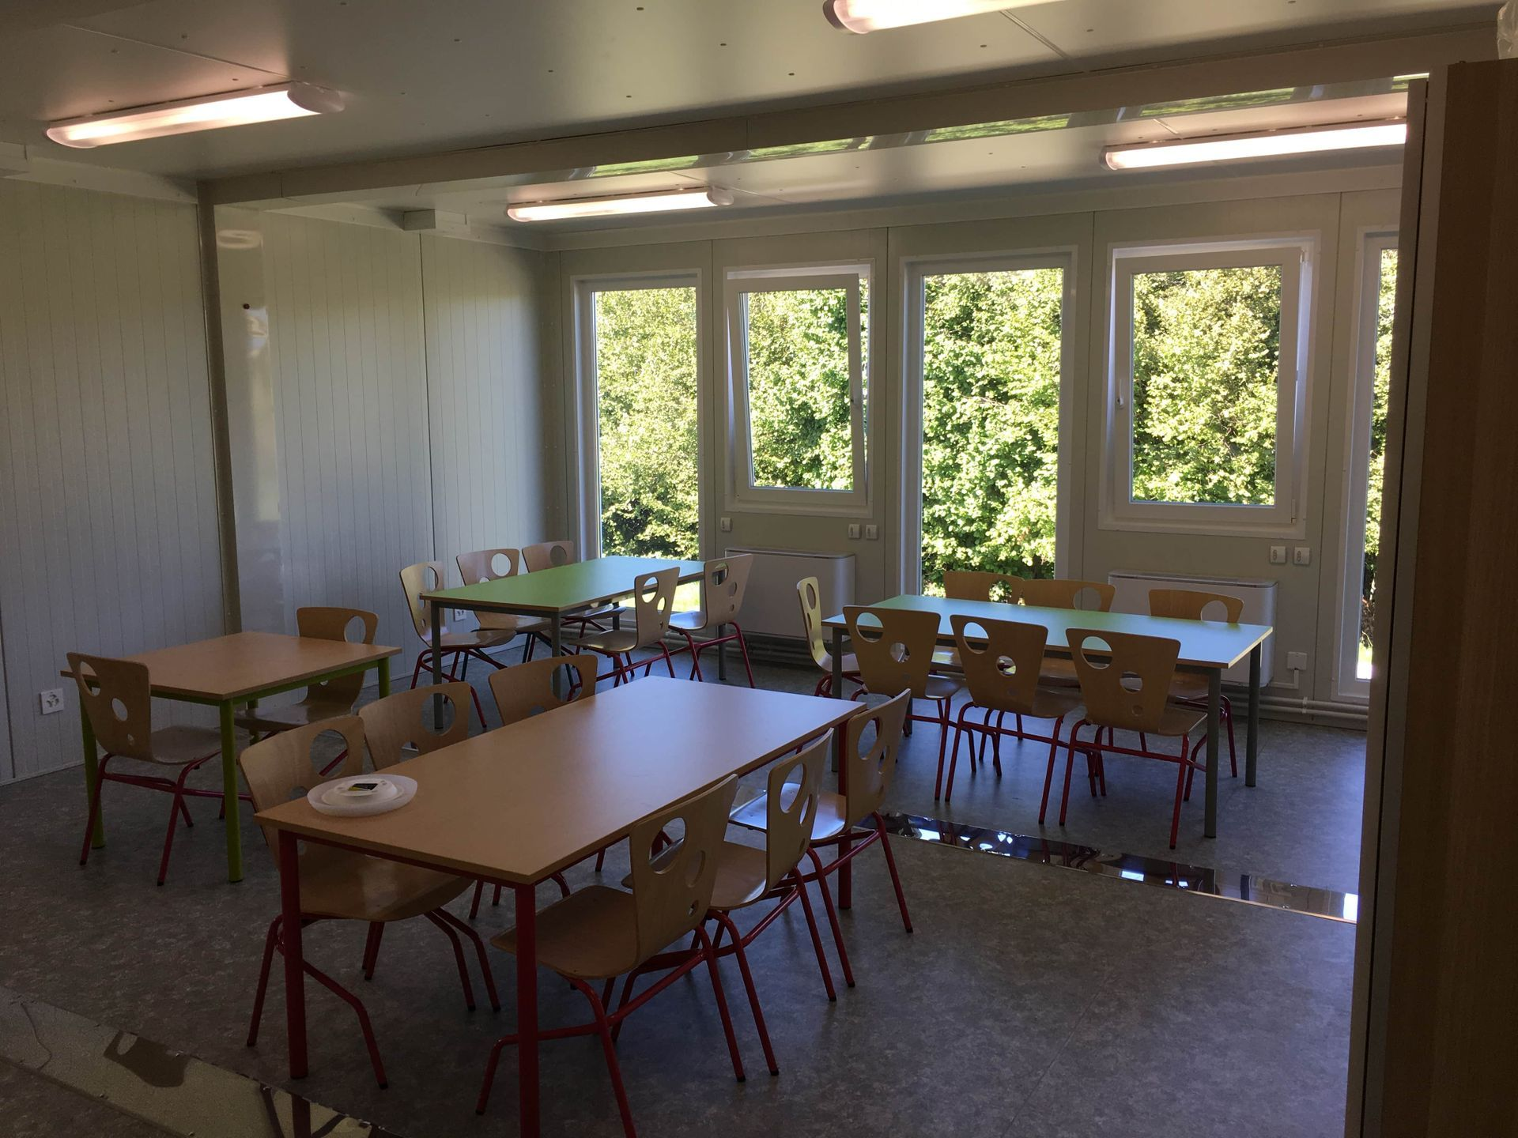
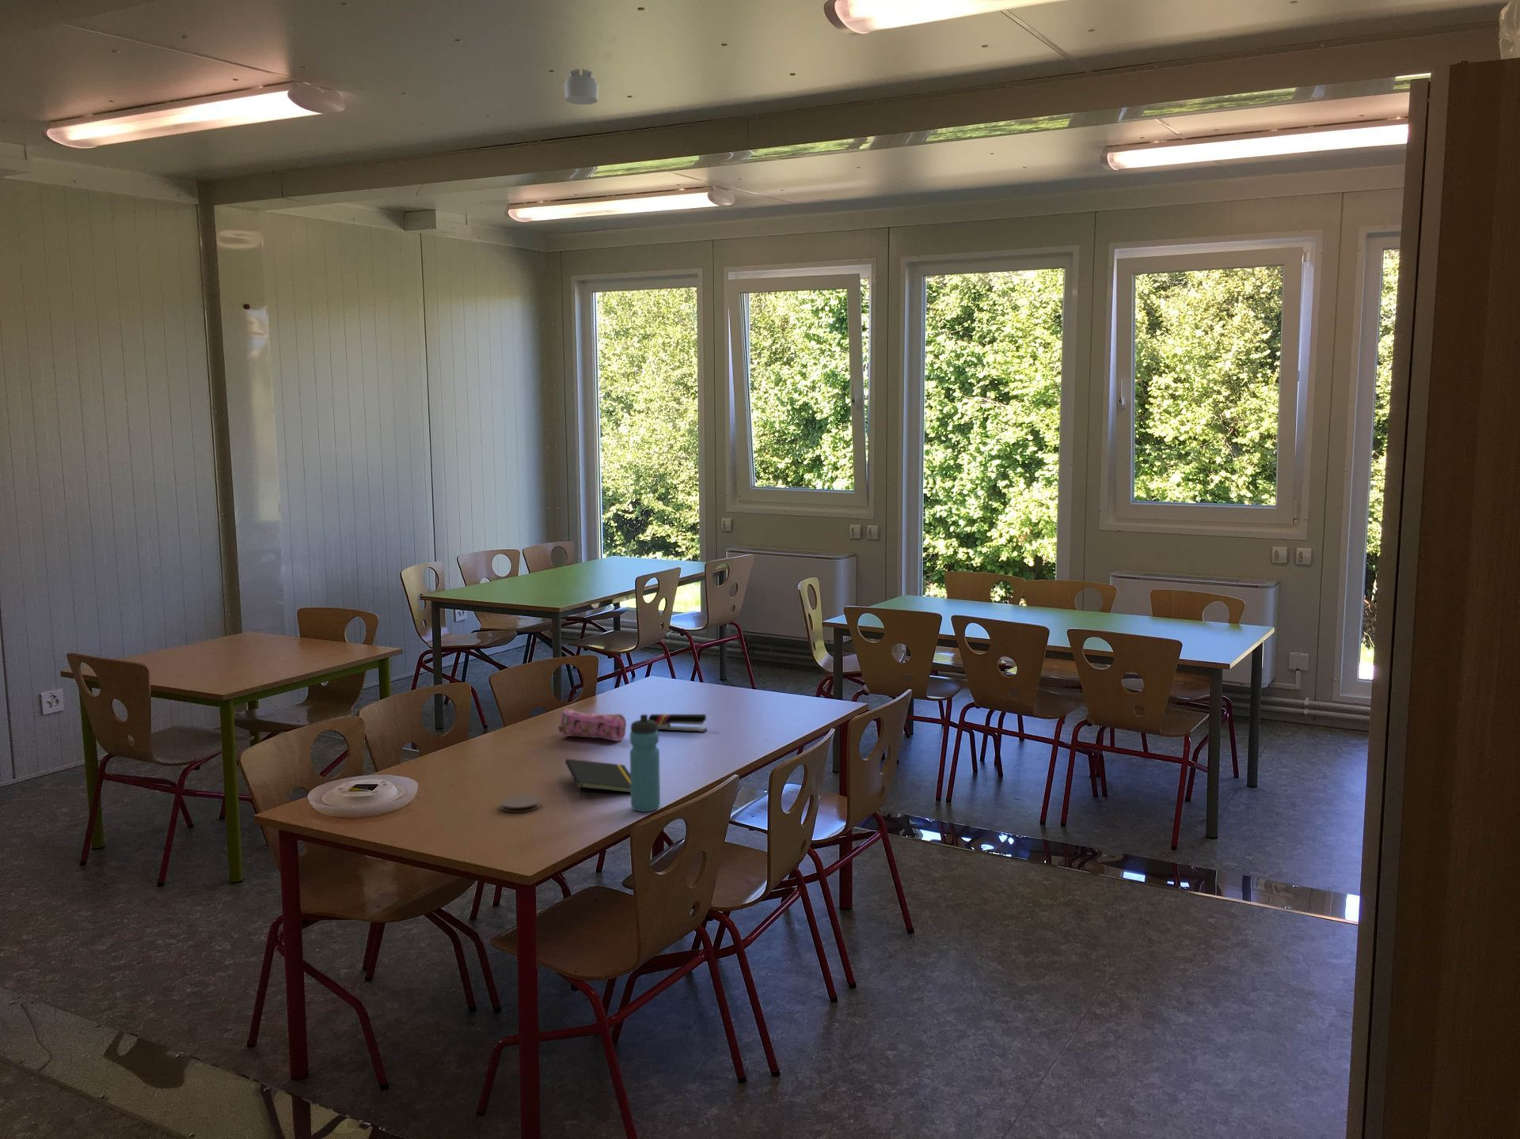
+ water bottle [628,713,661,812]
+ pencil case [558,707,627,742]
+ notepad [565,757,631,800]
+ smoke detector [563,68,600,105]
+ coaster [499,794,541,814]
+ stapler [647,713,707,733]
